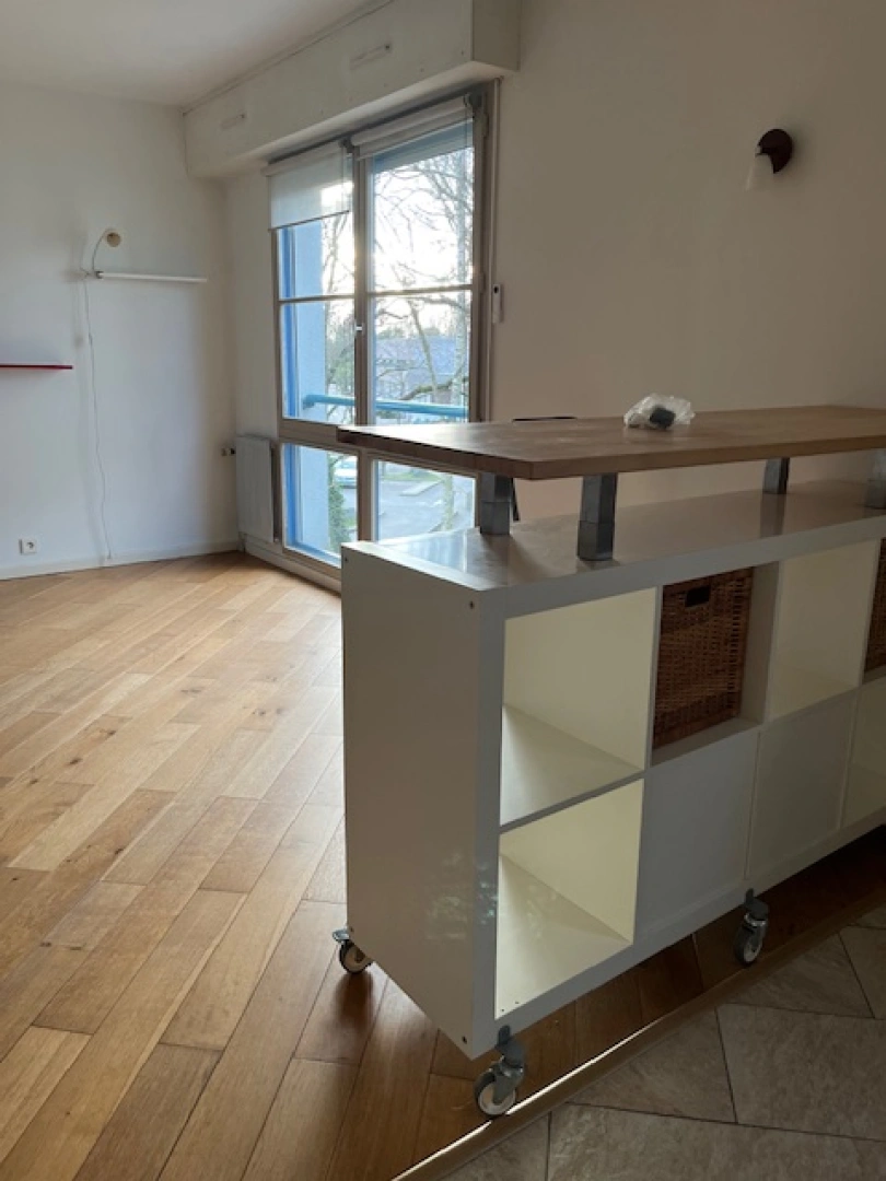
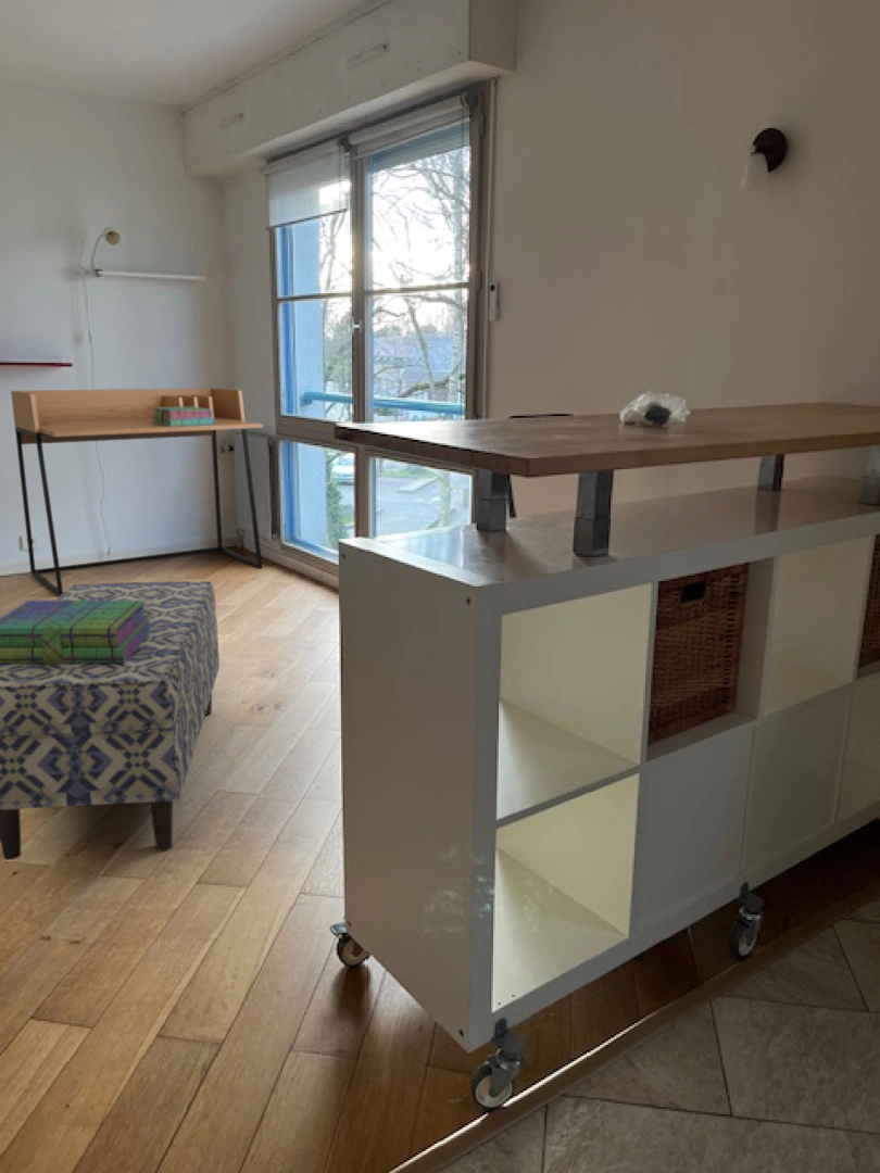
+ stack of books [0,600,152,664]
+ stack of books [151,406,214,427]
+ desk [10,387,264,597]
+ bench [0,580,221,861]
